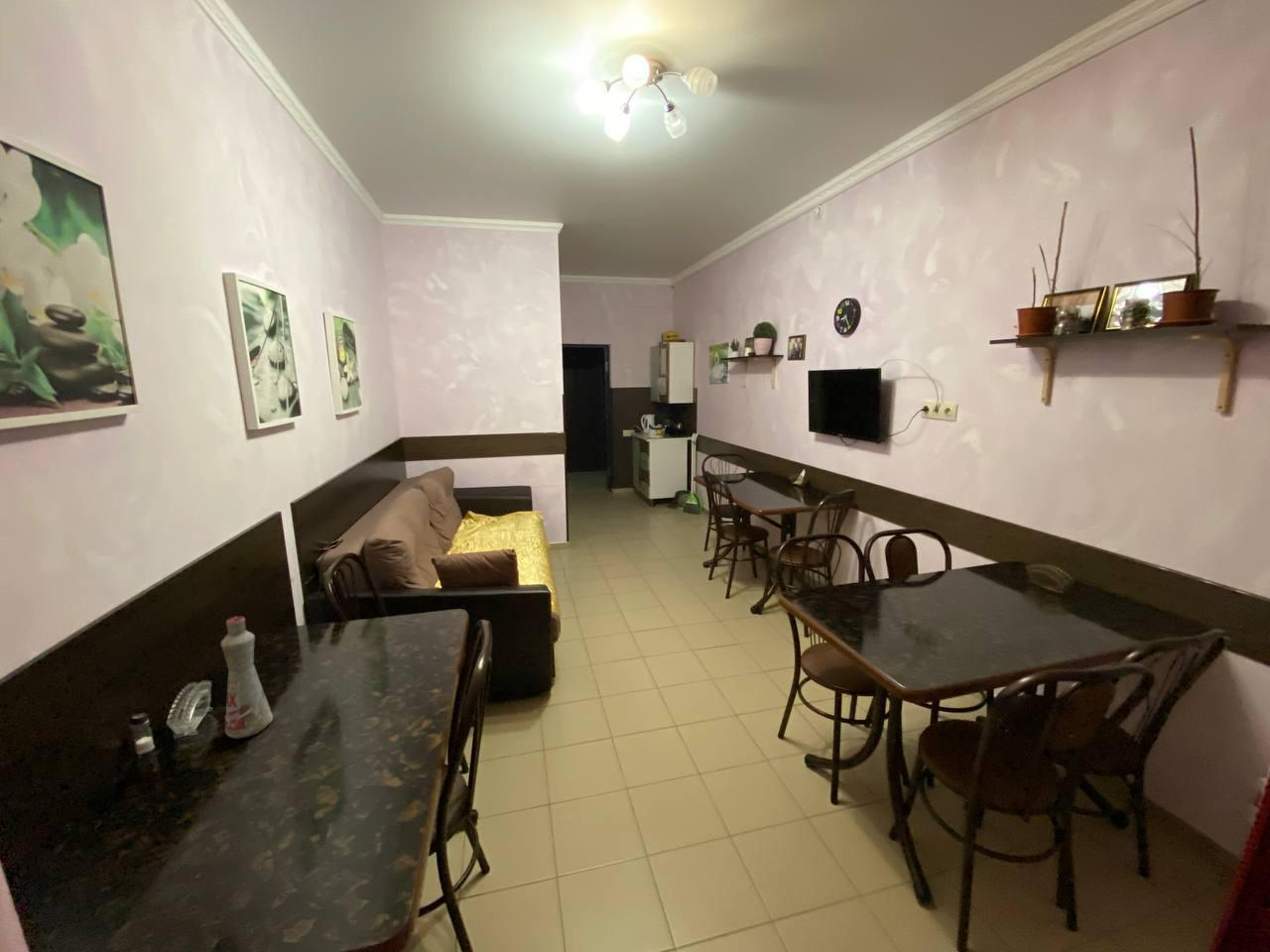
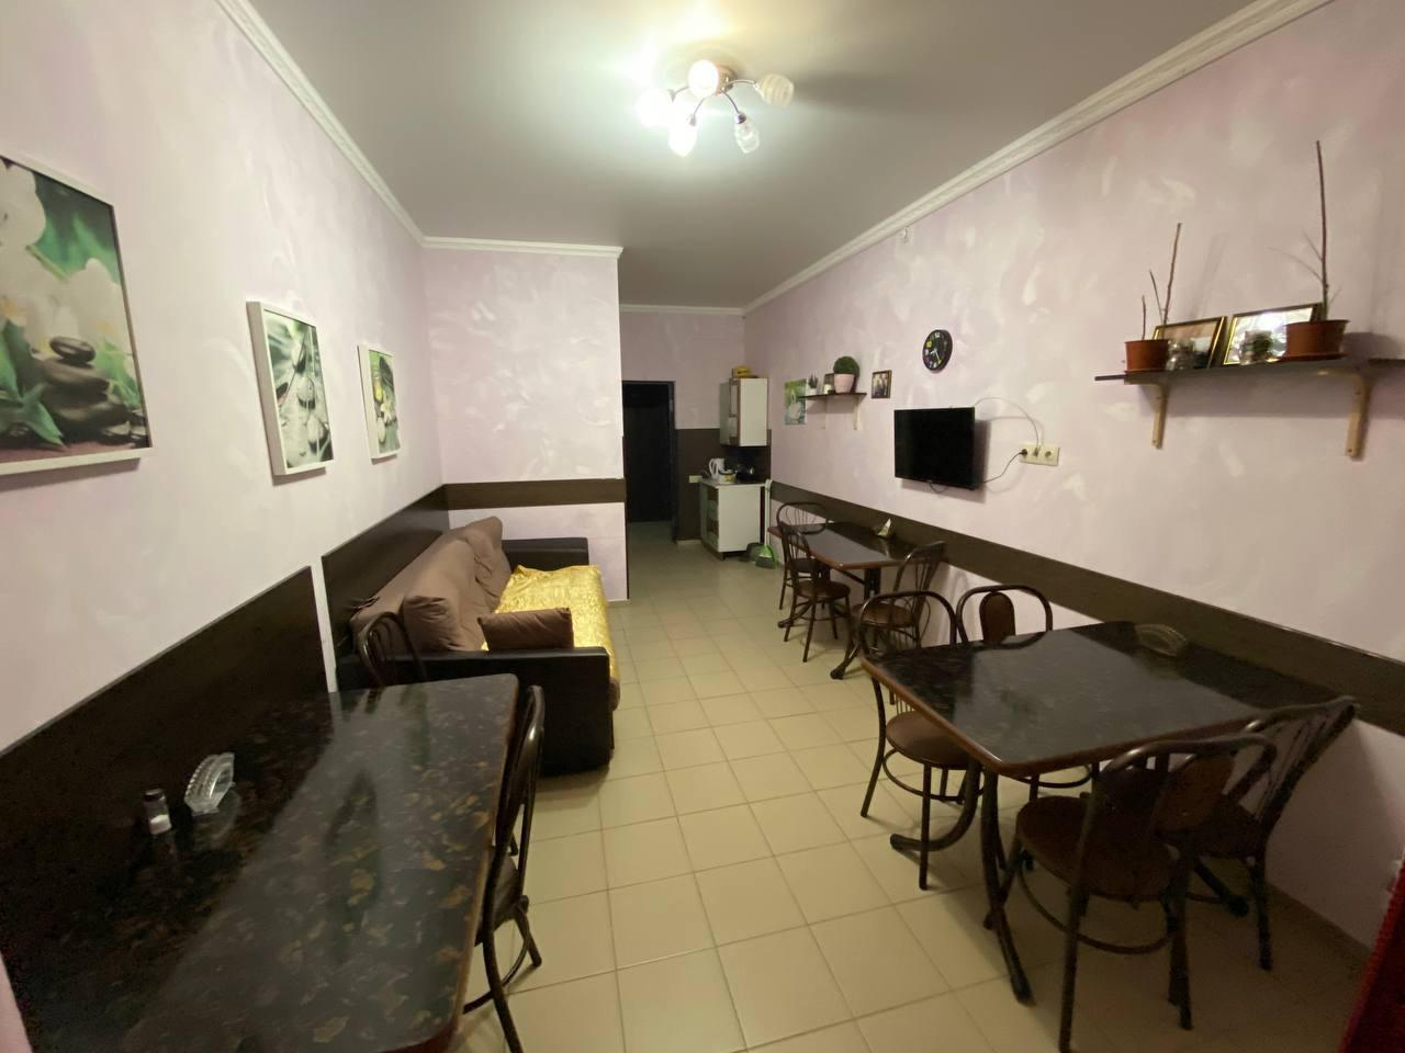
- bottle [220,616,274,740]
